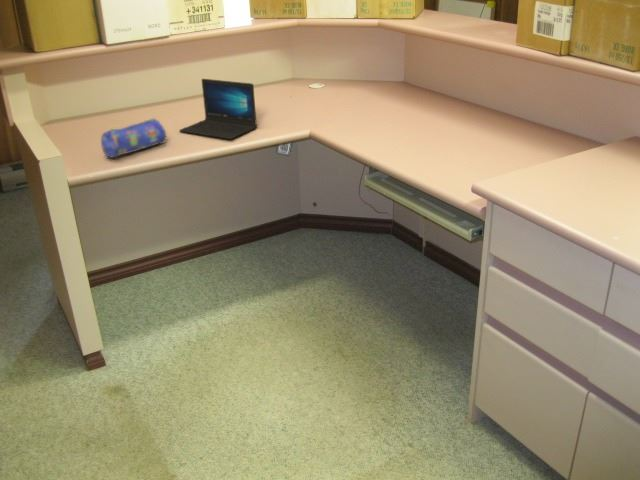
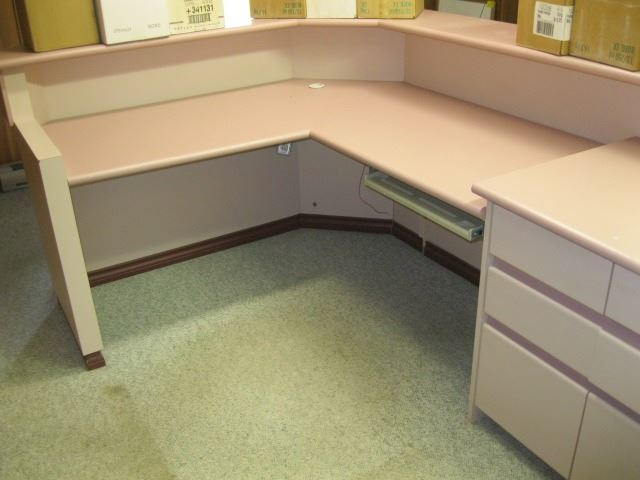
- laptop [178,78,258,140]
- pencil case [100,117,167,159]
